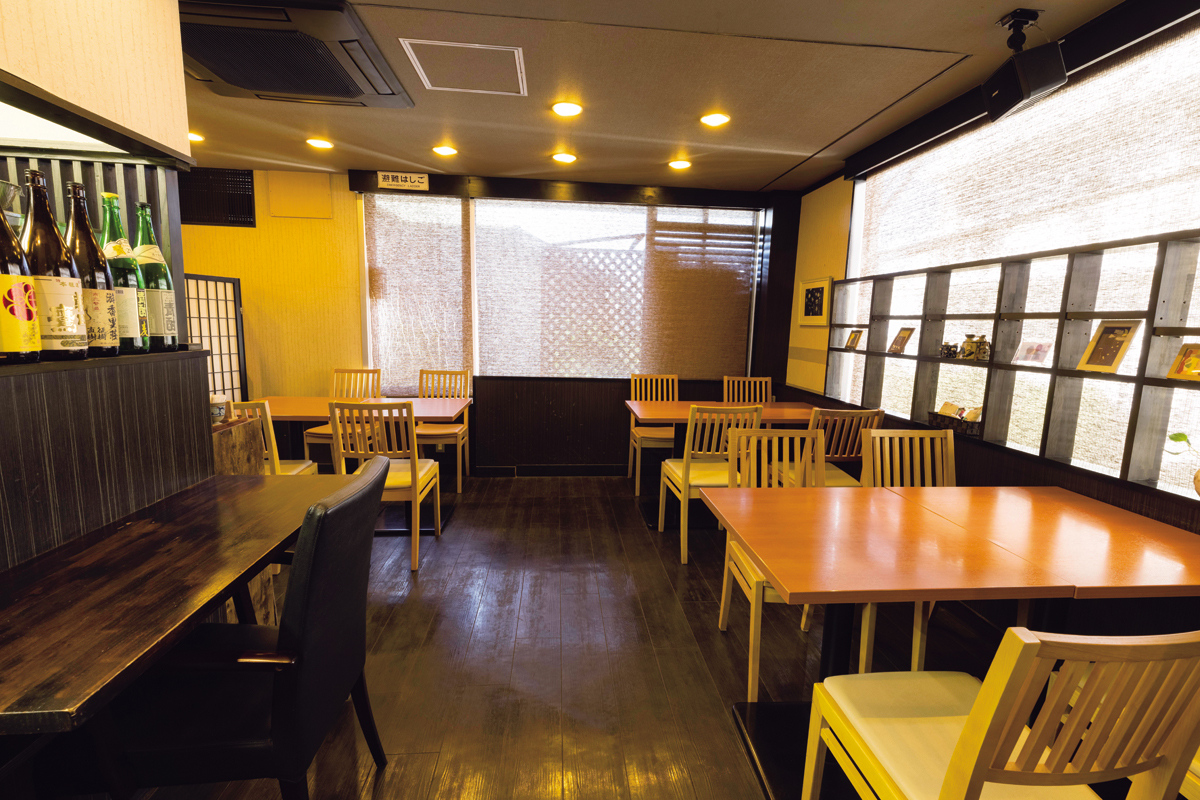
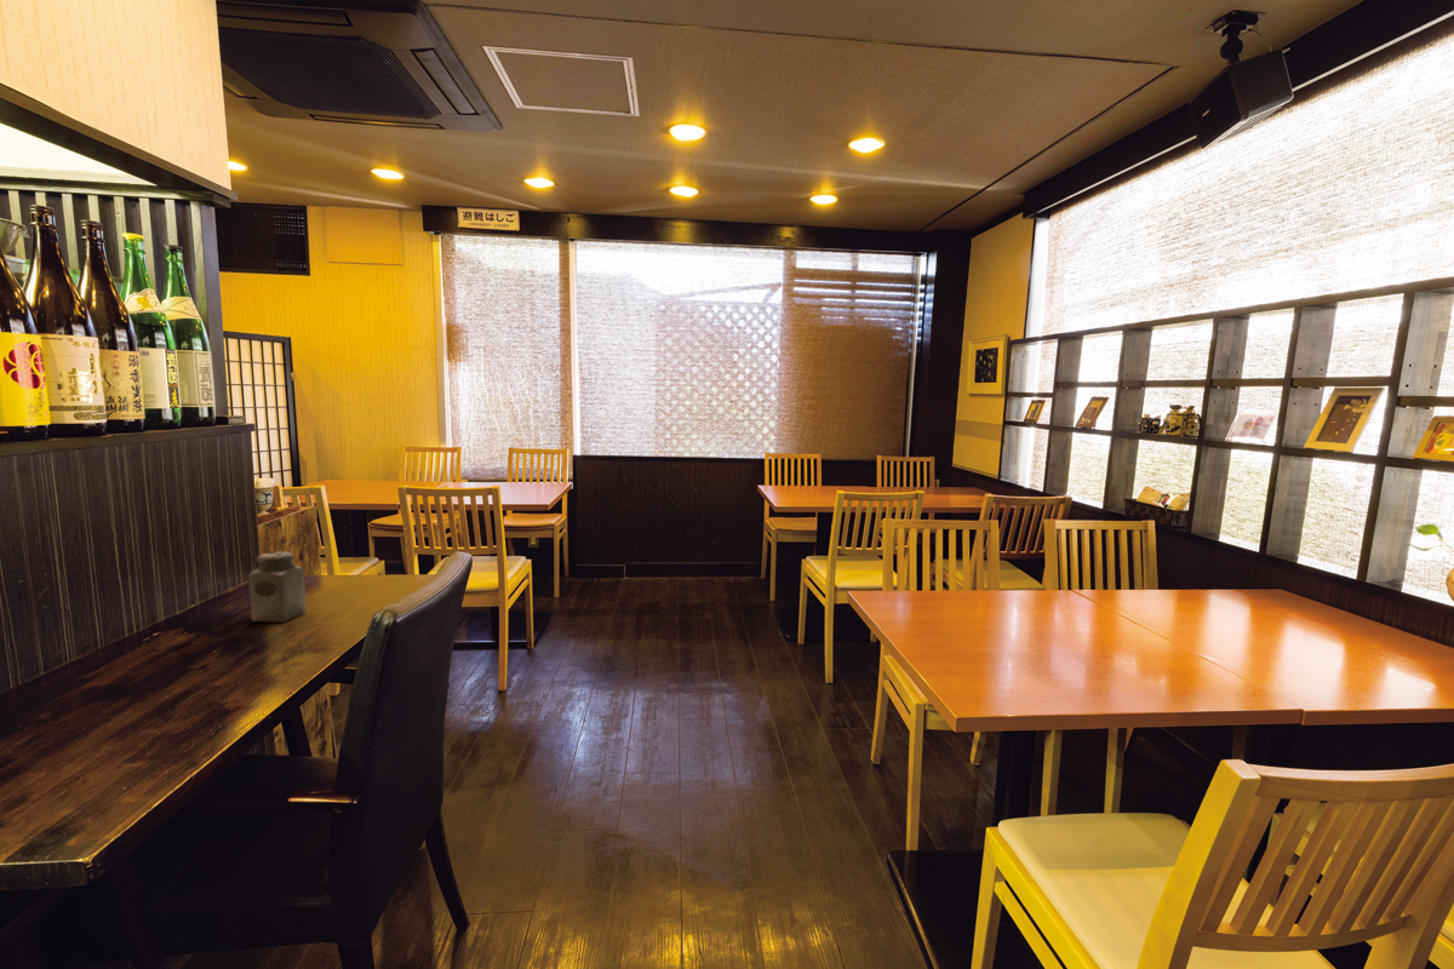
+ salt shaker [247,551,307,624]
